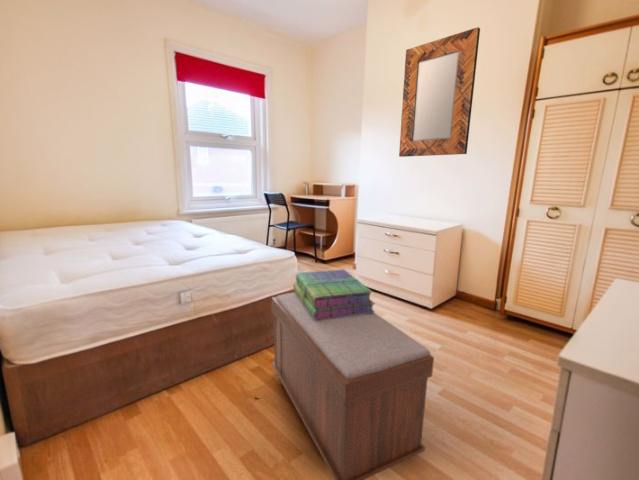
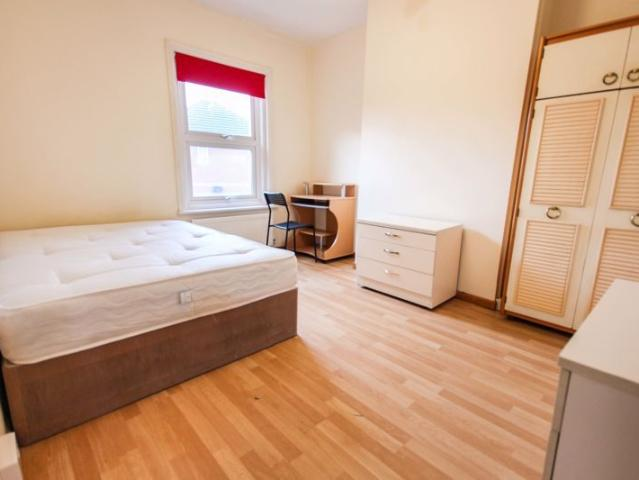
- bench [271,291,435,480]
- home mirror [398,26,481,158]
- stack of books [292,268,376,320]
